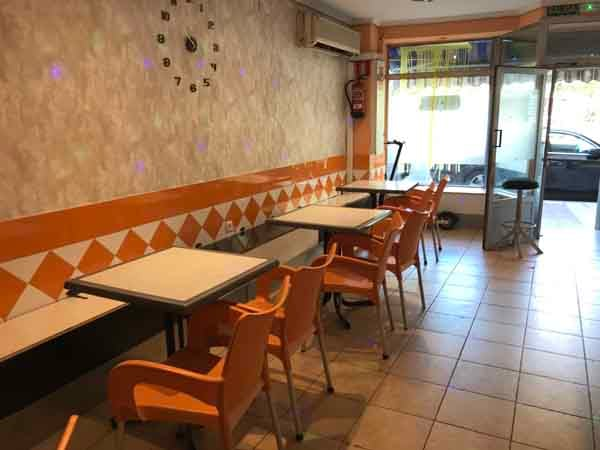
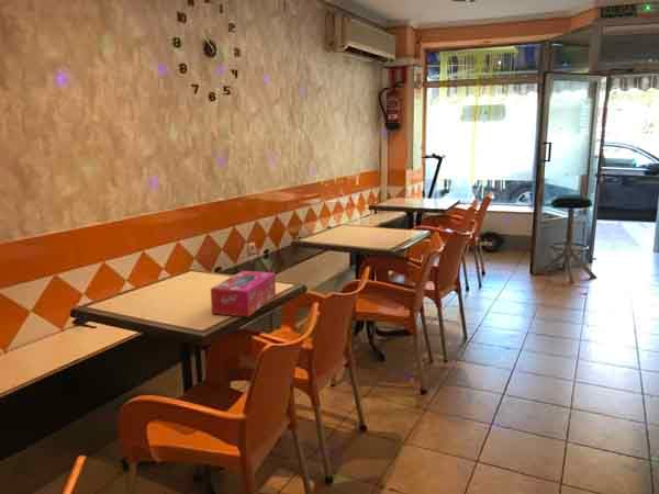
+ tissue box [210,270,277,318]
